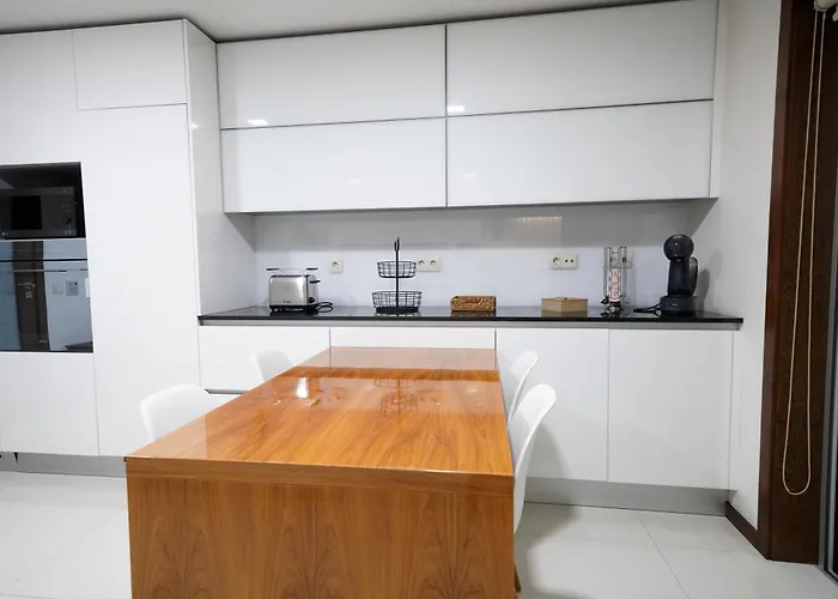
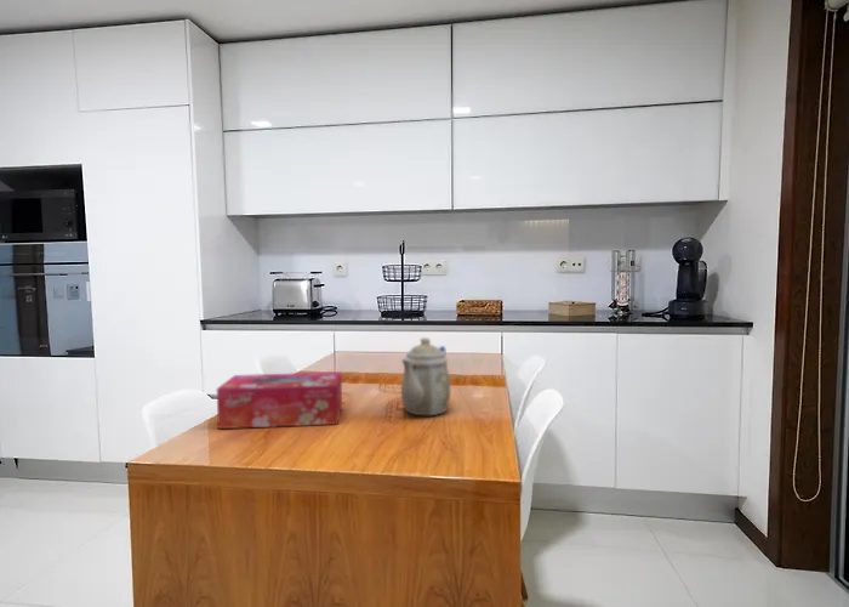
+ tissue box [216,371,343,430]
+ teapot [400,336,451,416]
